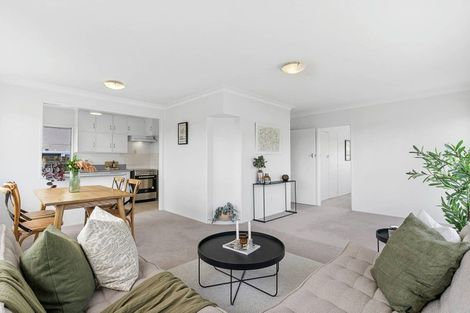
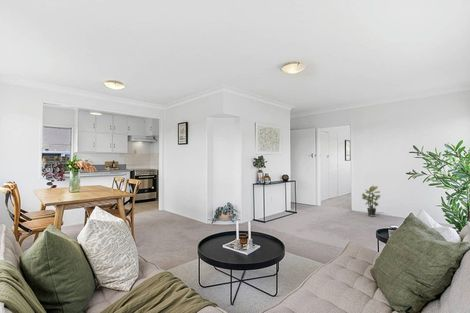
+ potted plant [361,185,382,217]
